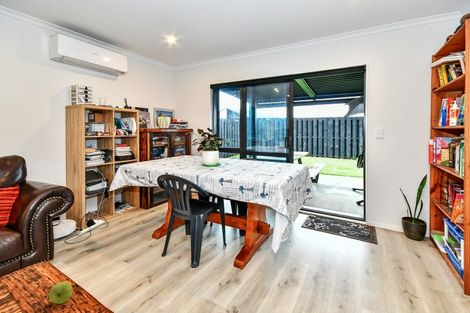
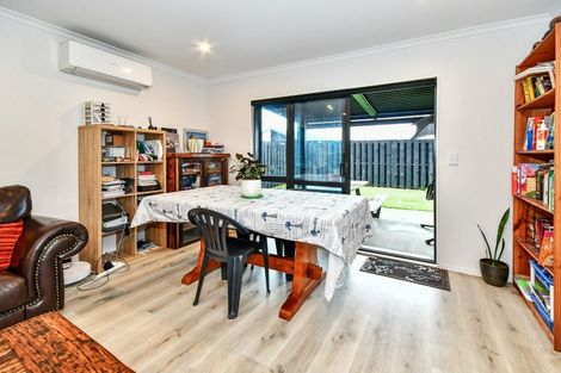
- apple [48,281,73,305]
